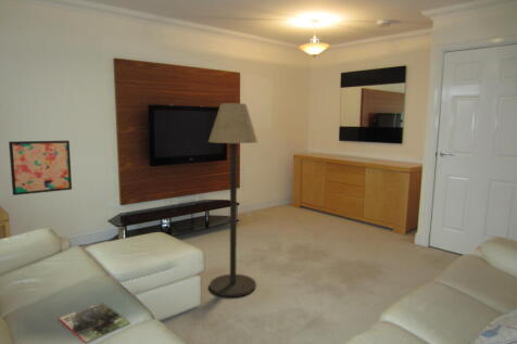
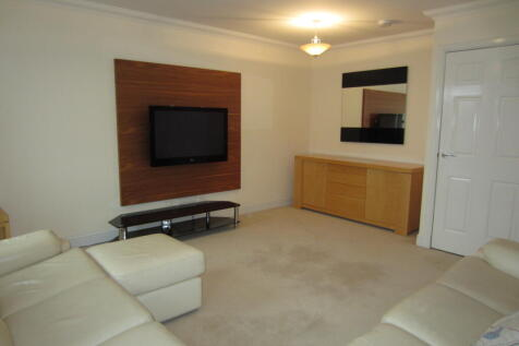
- magazine [58,302,131,344]
- wall art [8,140,73,196]
- floor lamp [207,102,260,297]
